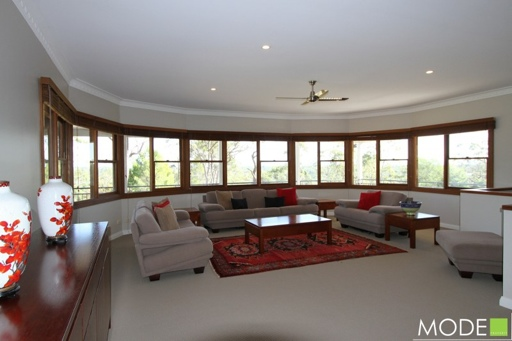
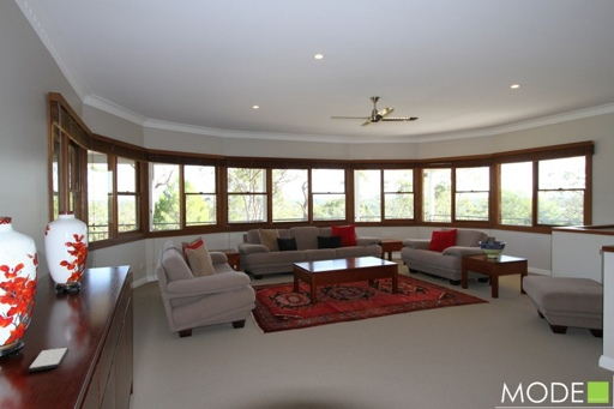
+ smartphone [28,345,70,373]
